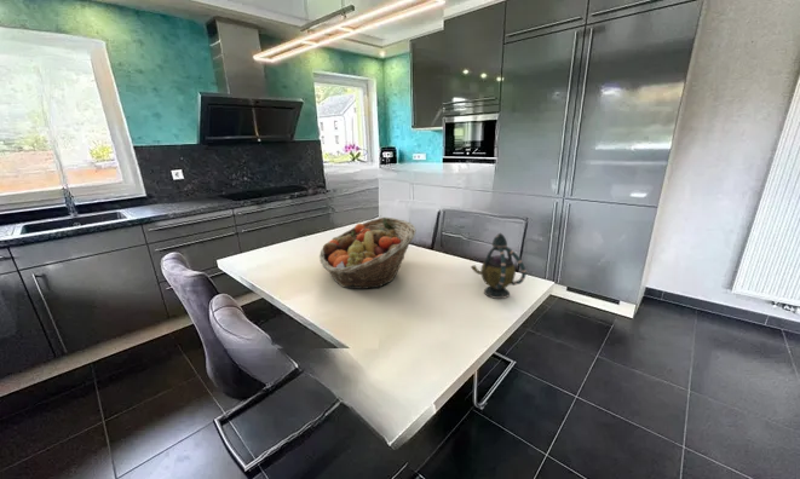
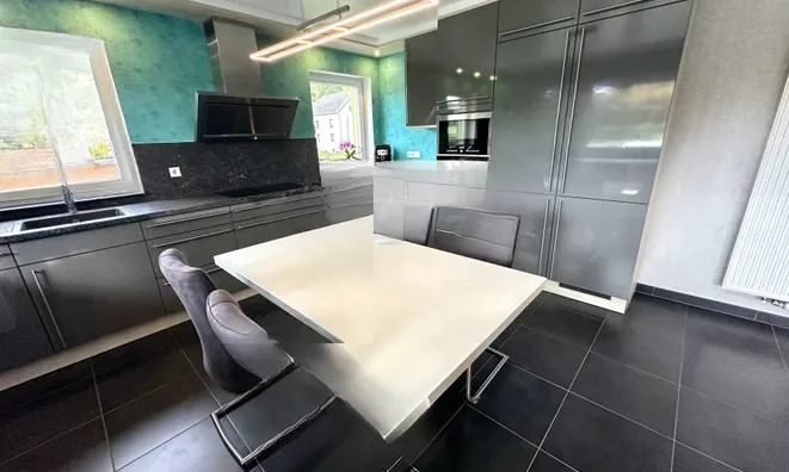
- fruit basket [318,217,418,290]
- teapot [470,232,528,300]
